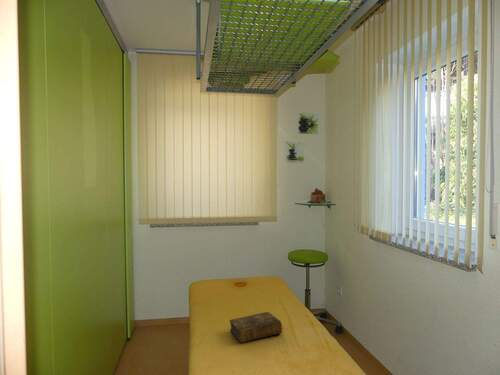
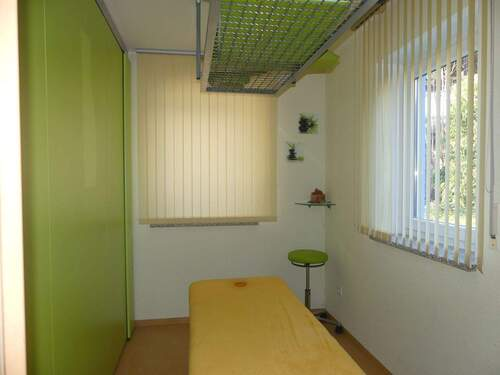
- book [228,311,283,344]
